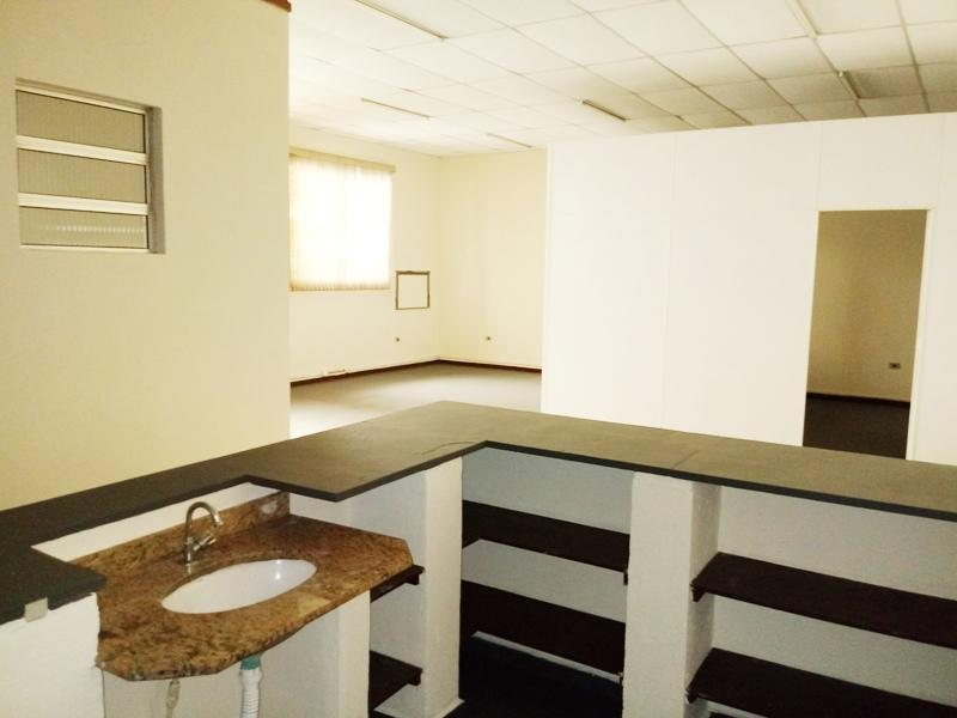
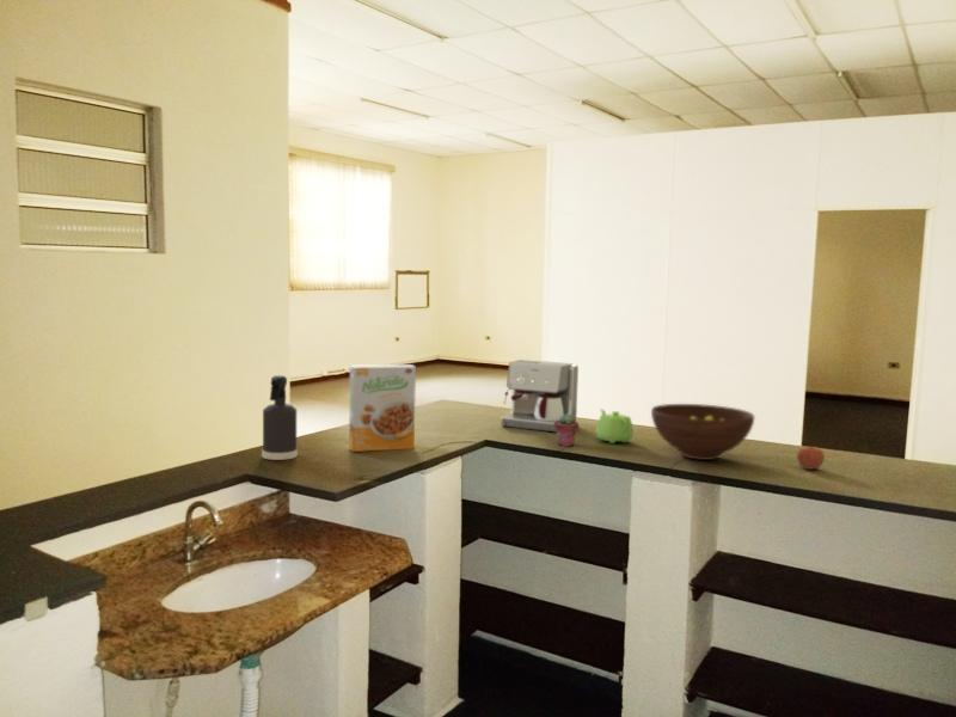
+ fruit bowl [650,403,755,461]
+ apple [796,443,826,471]
+ teapot [595,409,635,445]
+ cereal box [348,363,417,453]
+ spray bottle [261,374,299,461]
+ potted succulent [554,413,580,448]
+ coffee maker [501,358,580,434]
